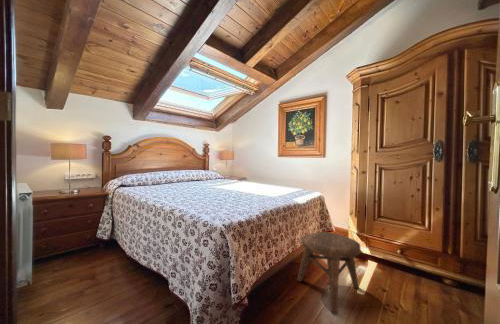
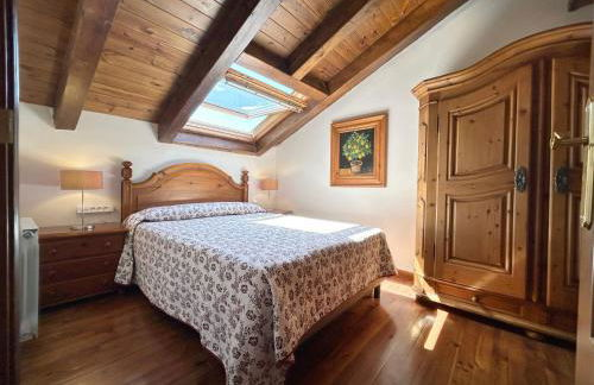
- stool [296,231,361,316]
